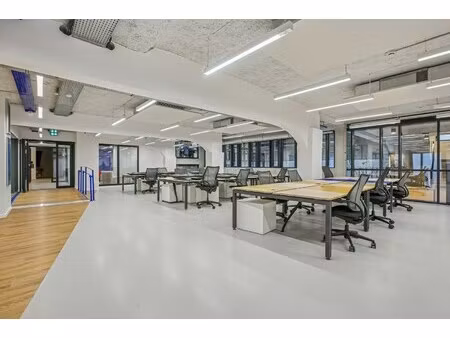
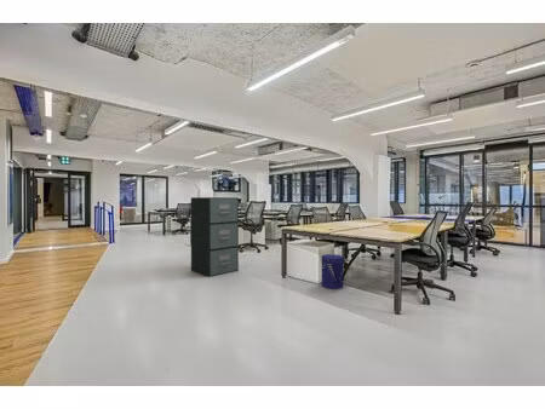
+ filing cabinet [190,196,240,278]
+ waste bin [320,253,345,290]
